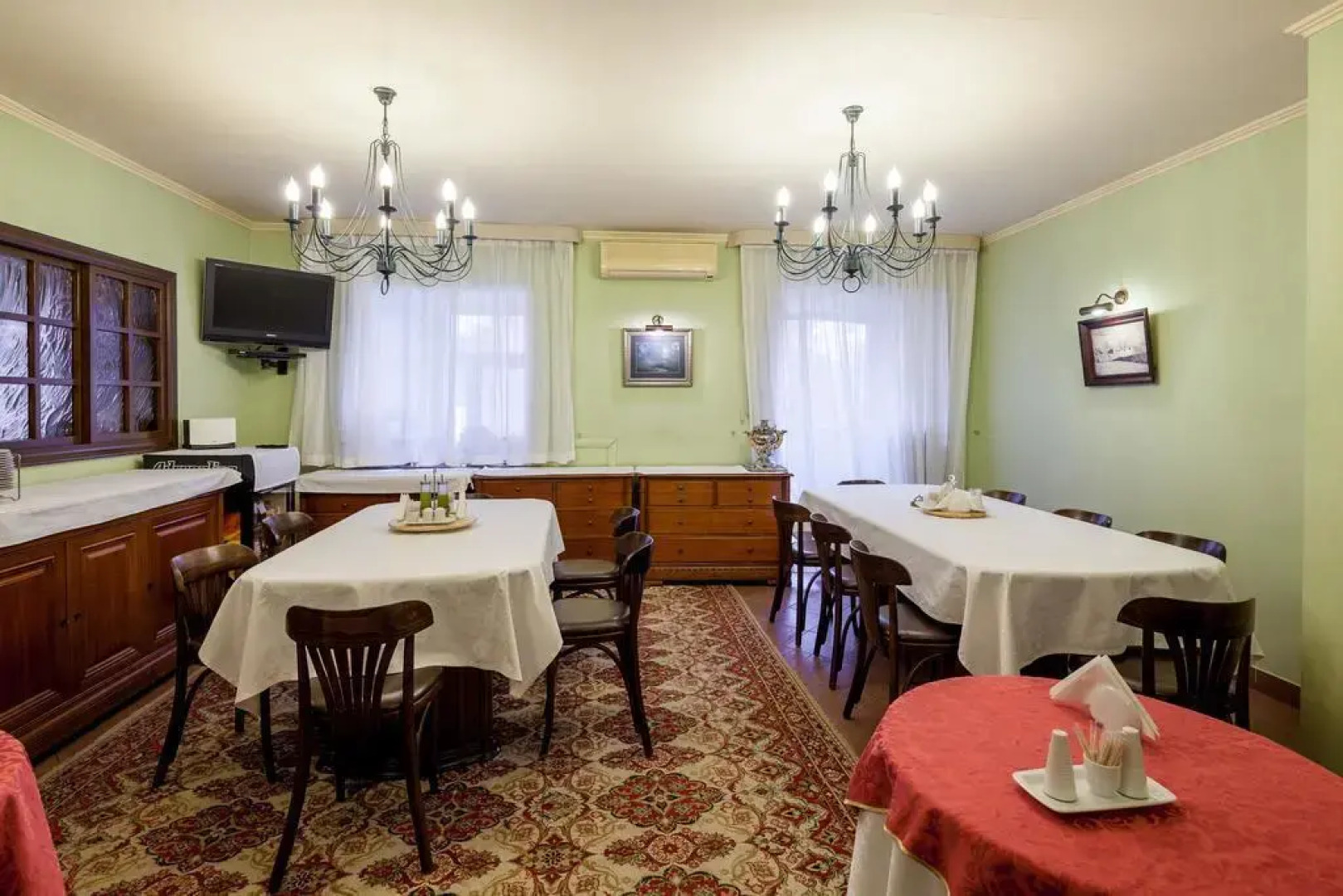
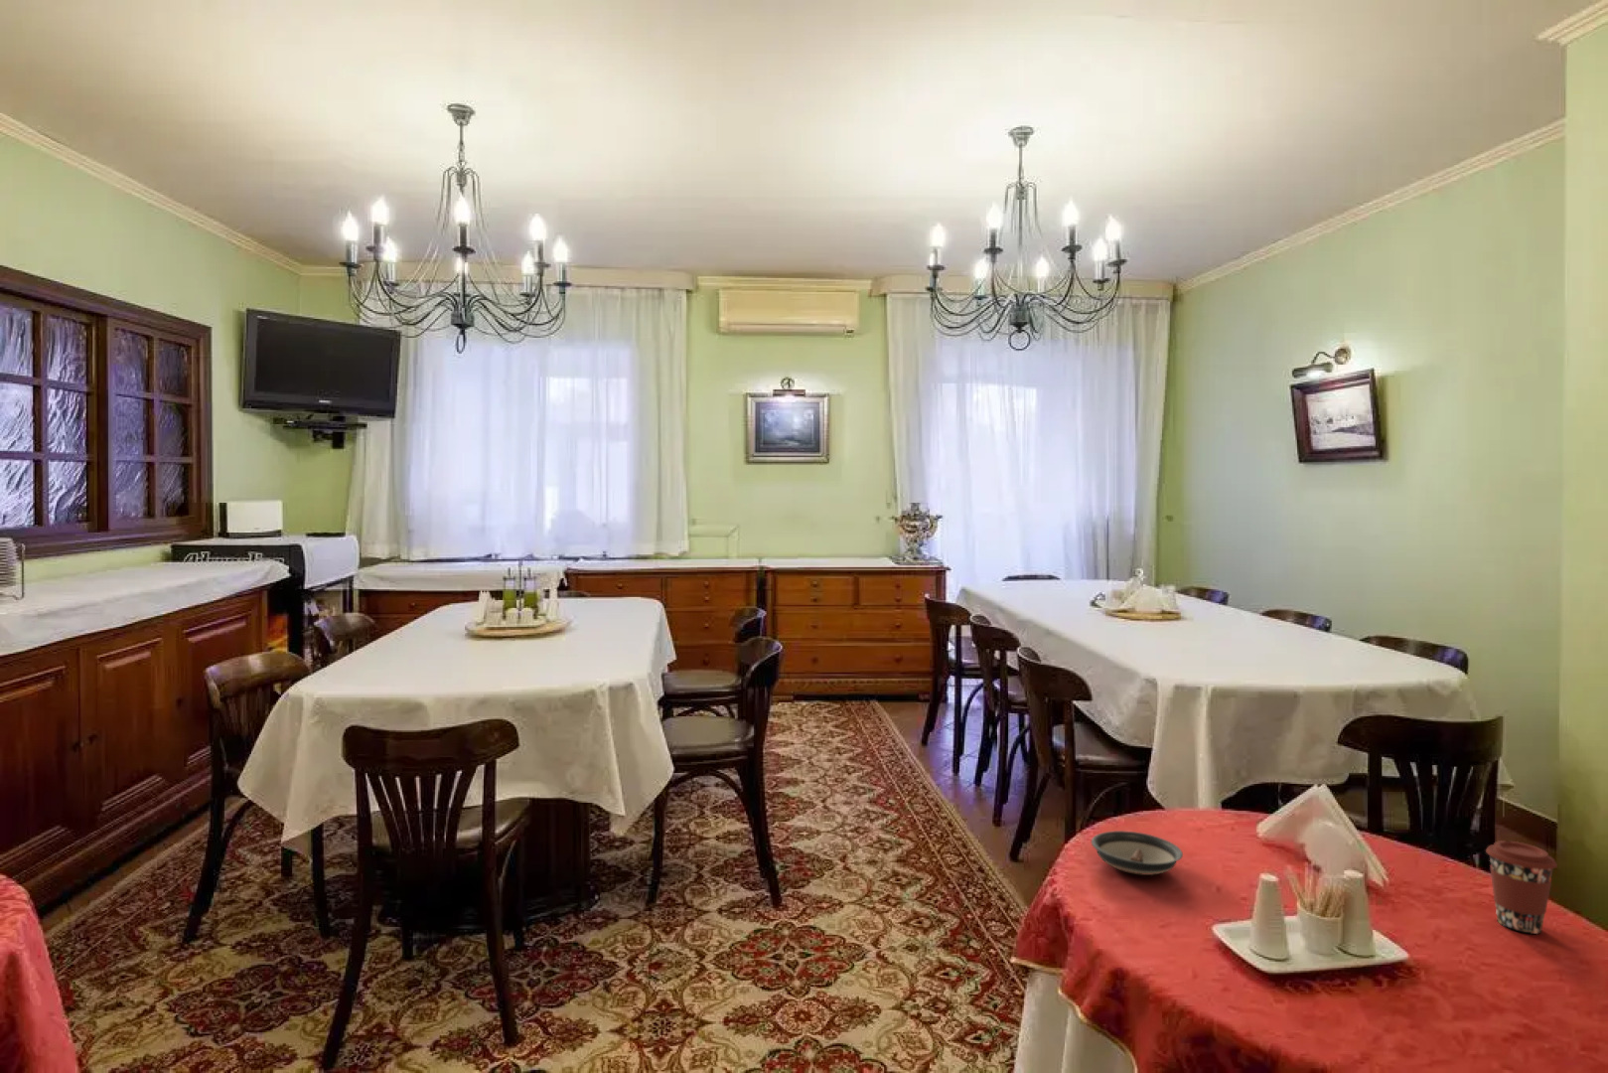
+ coffee cup [1485,839,1559,935]
+ saucer [1091,830,1184,877]
